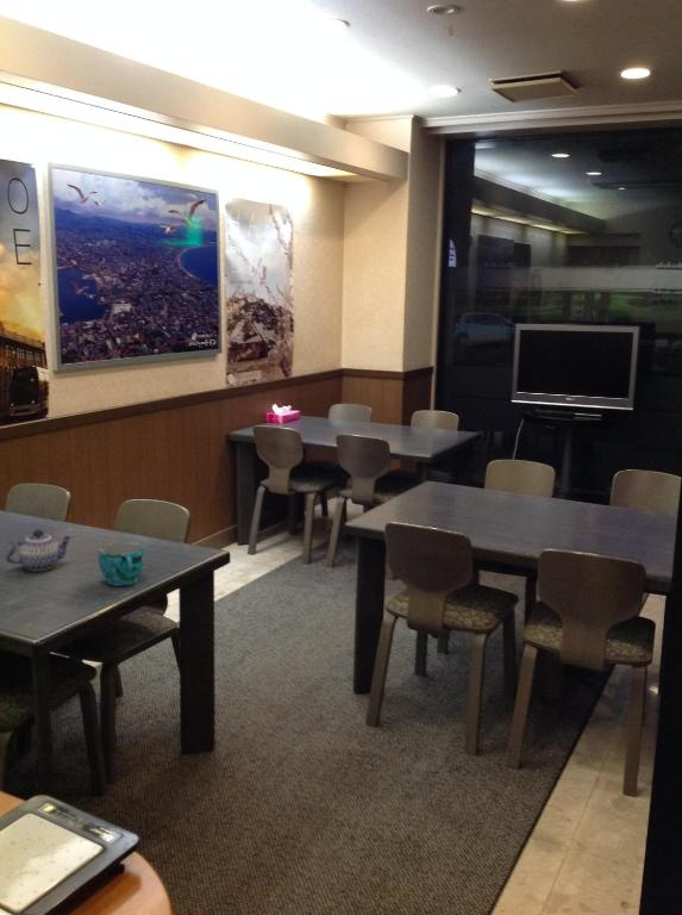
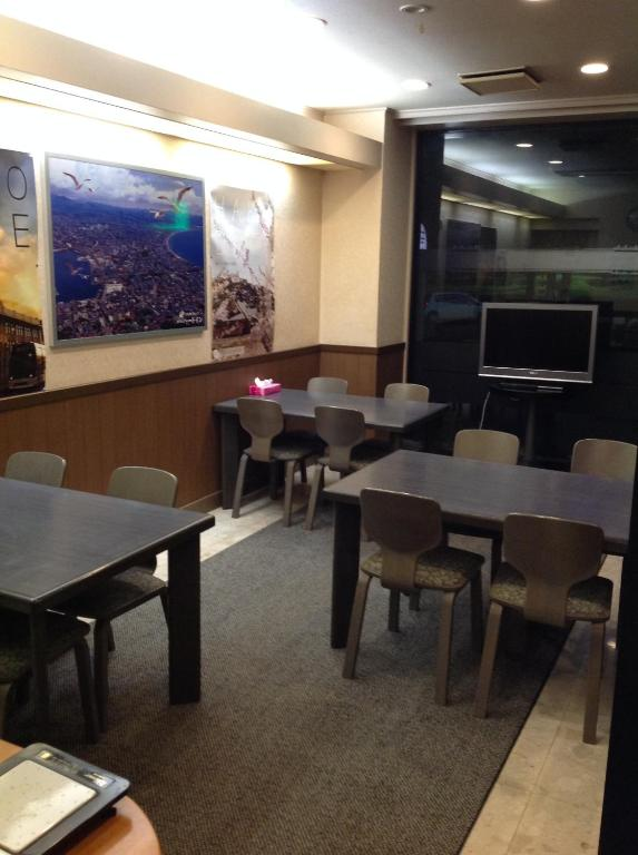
- teapot [5,528,74,572]
- cup [98,541,145,587]
